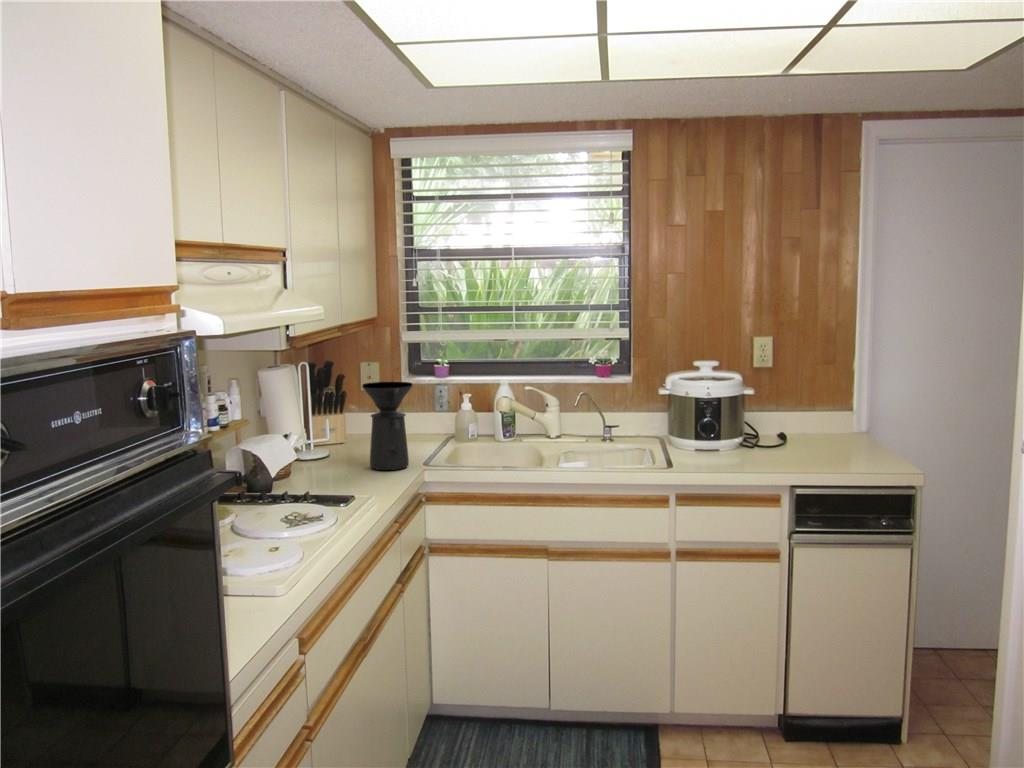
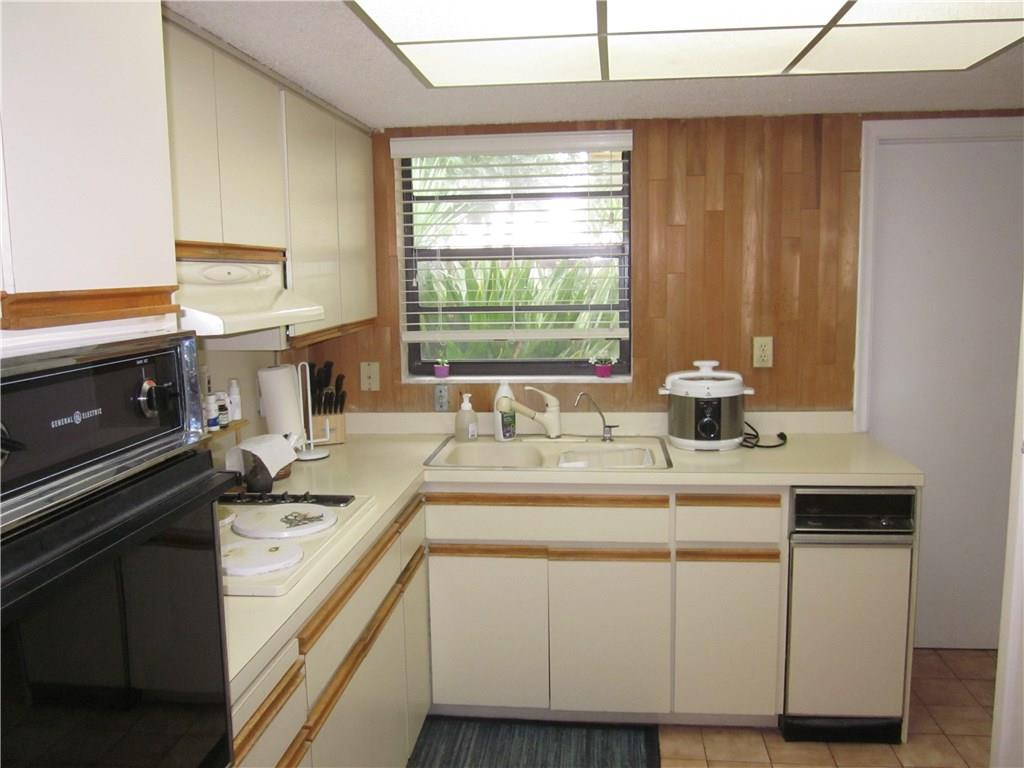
- coffee maker [361,381,414,471]
